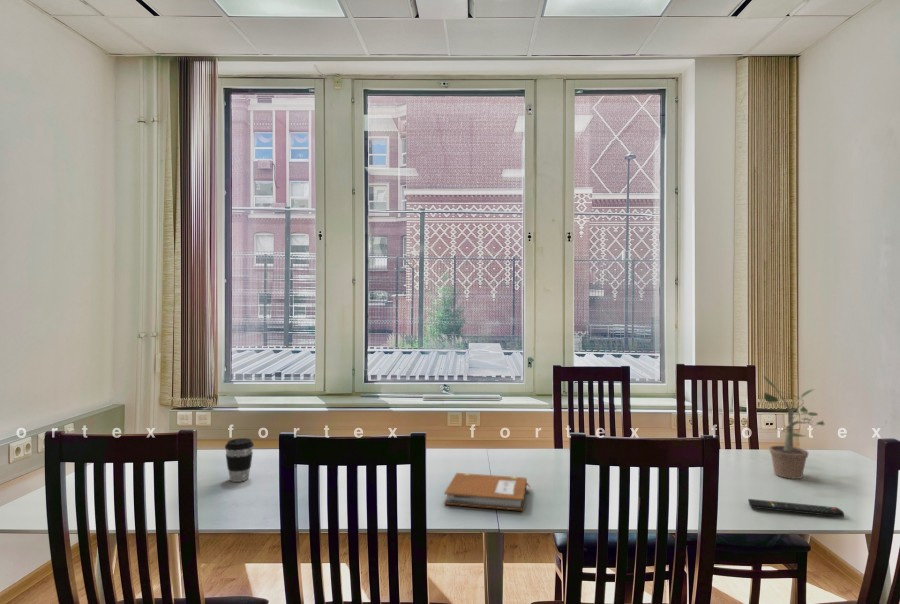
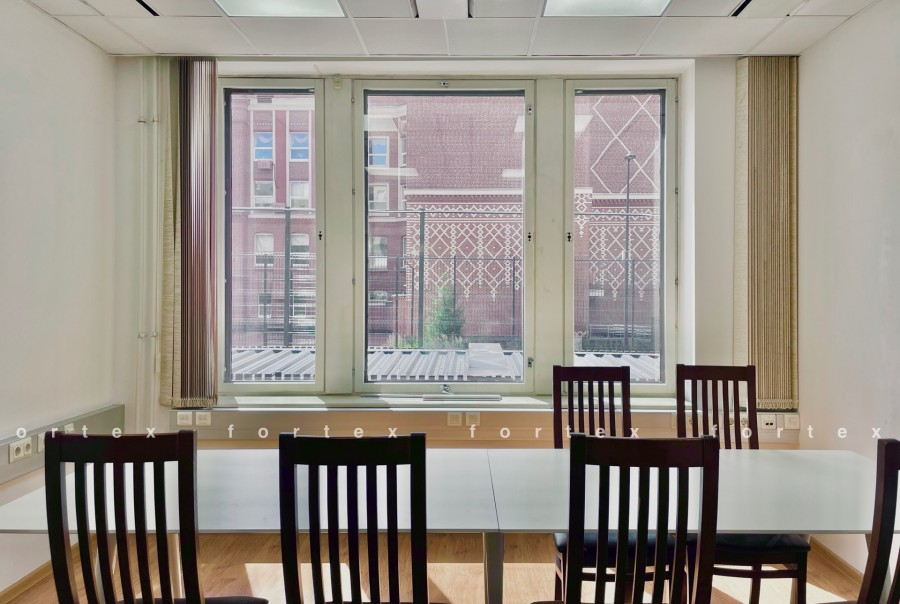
- coffee cup [224,437,255,483]
- notebook [443,472,531,512]
- potted plant [763,374,825,480]
- remote control [747,498,845,518]
